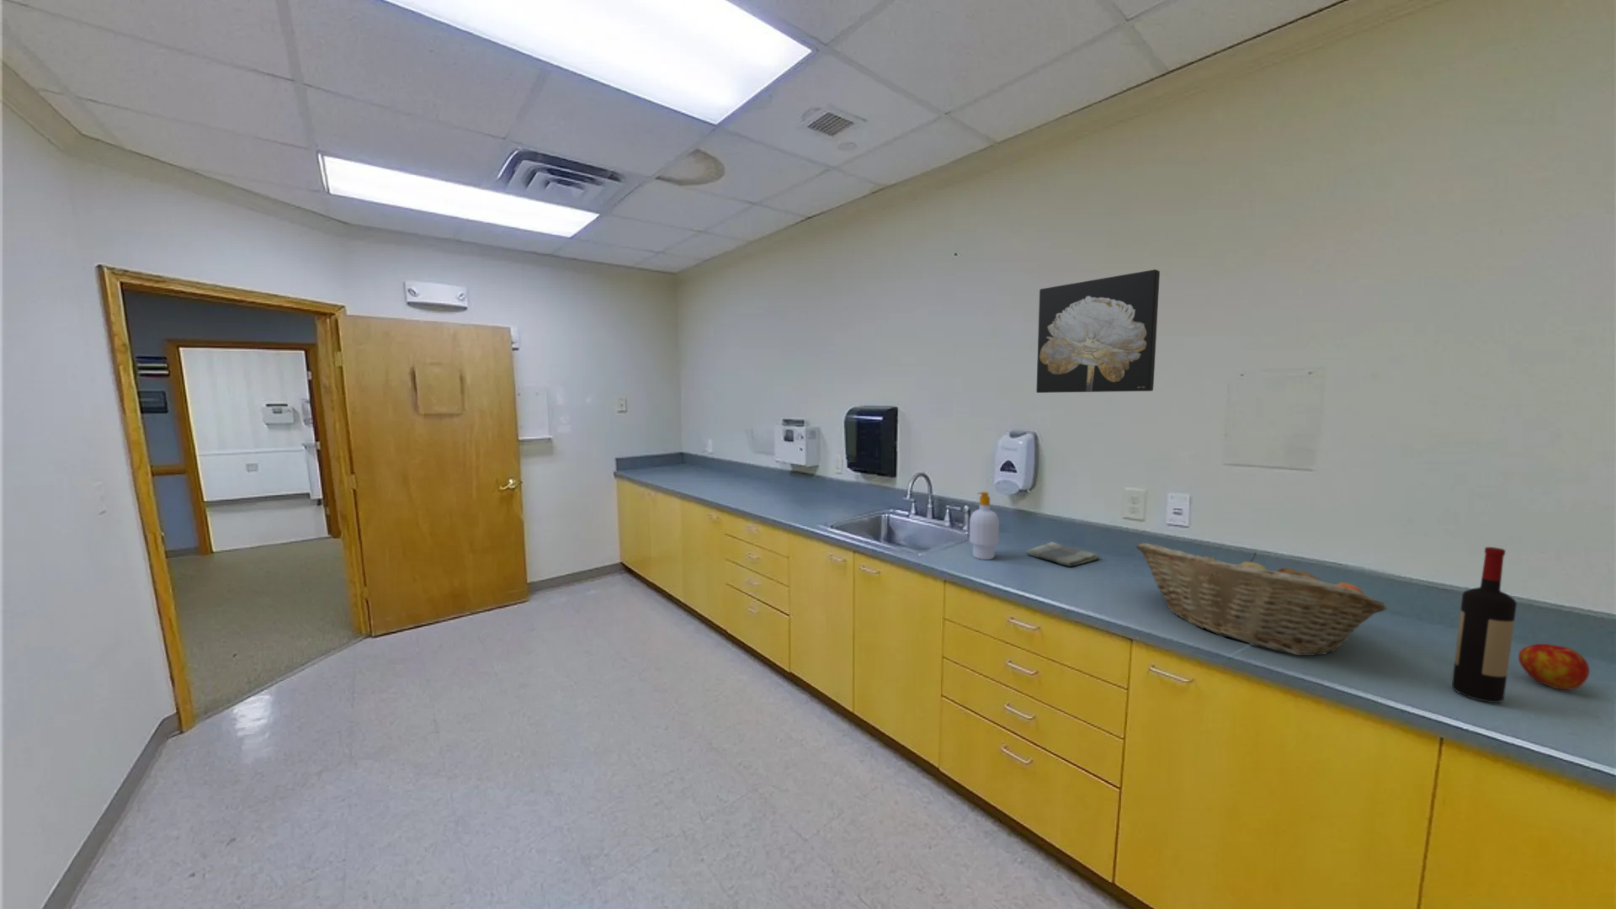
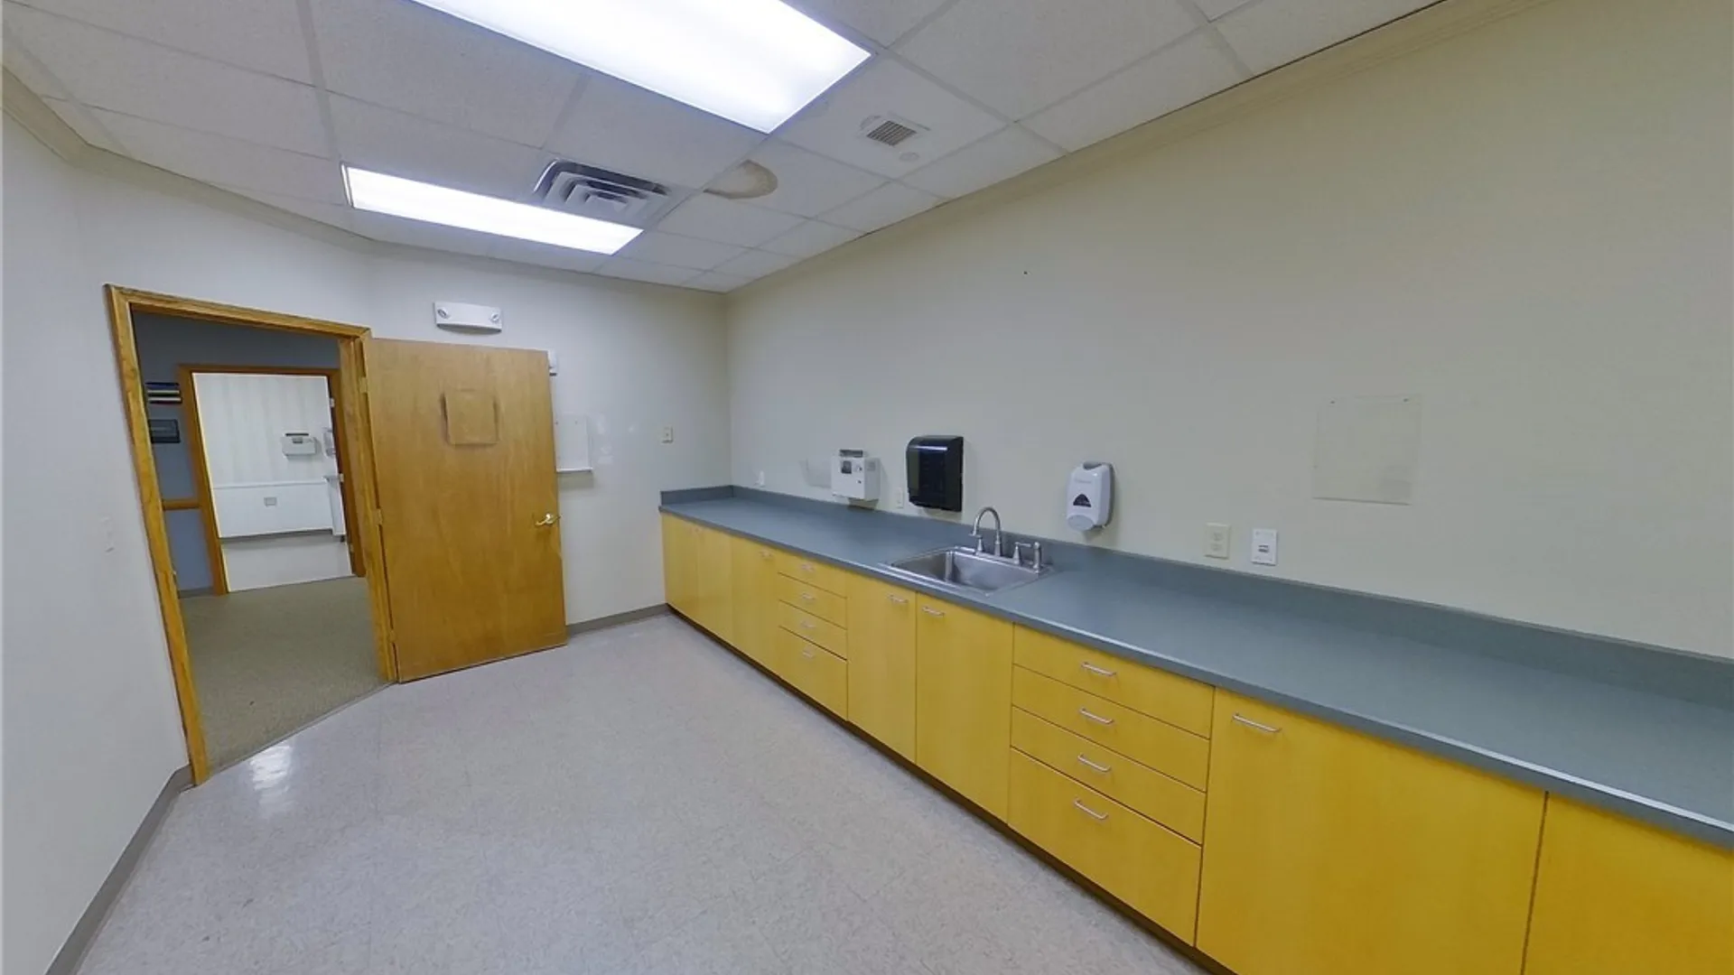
- wine bottle [1451,546,1517,704]
- soap bottle [969,491,1000,560]
- dish towel [1026,542,1101,567]
- fruit basket [1135,542,1388,656]
- wall art [1036,269,1161,394]
- apple [1517,643,1590,691]
